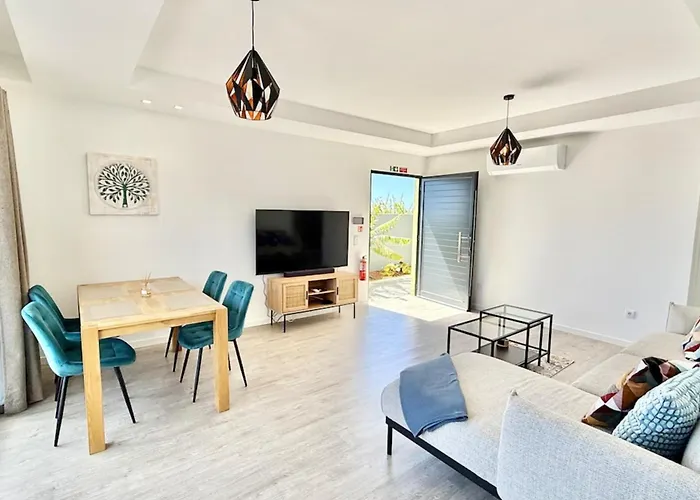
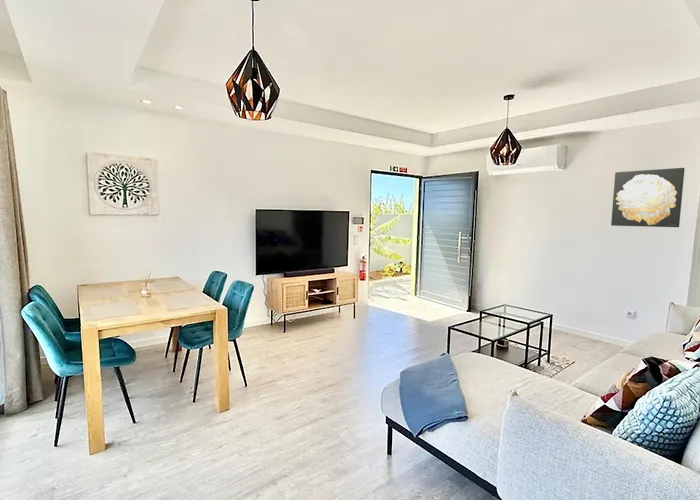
+ wall art [610,167,686,228]
